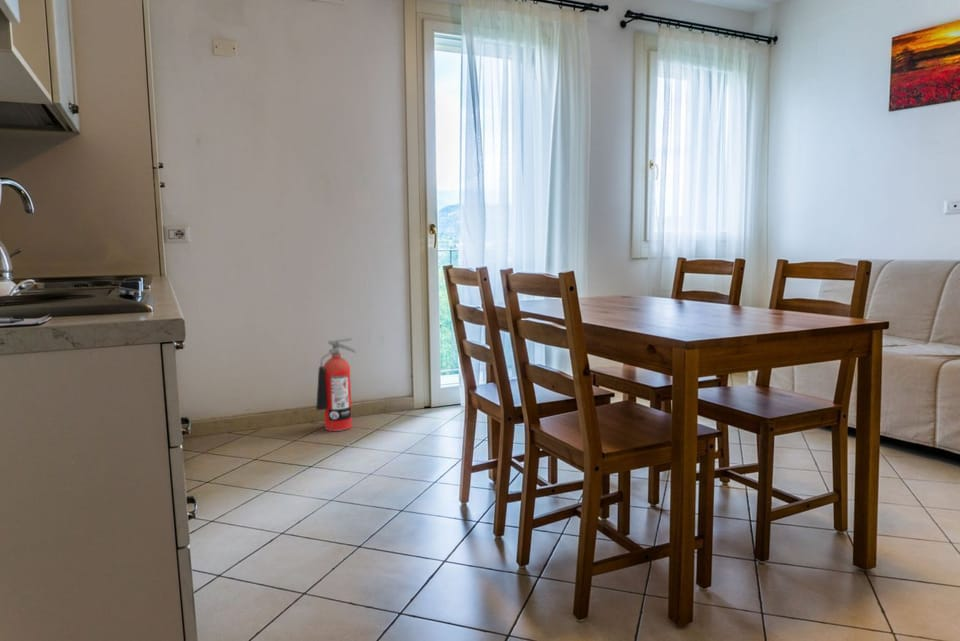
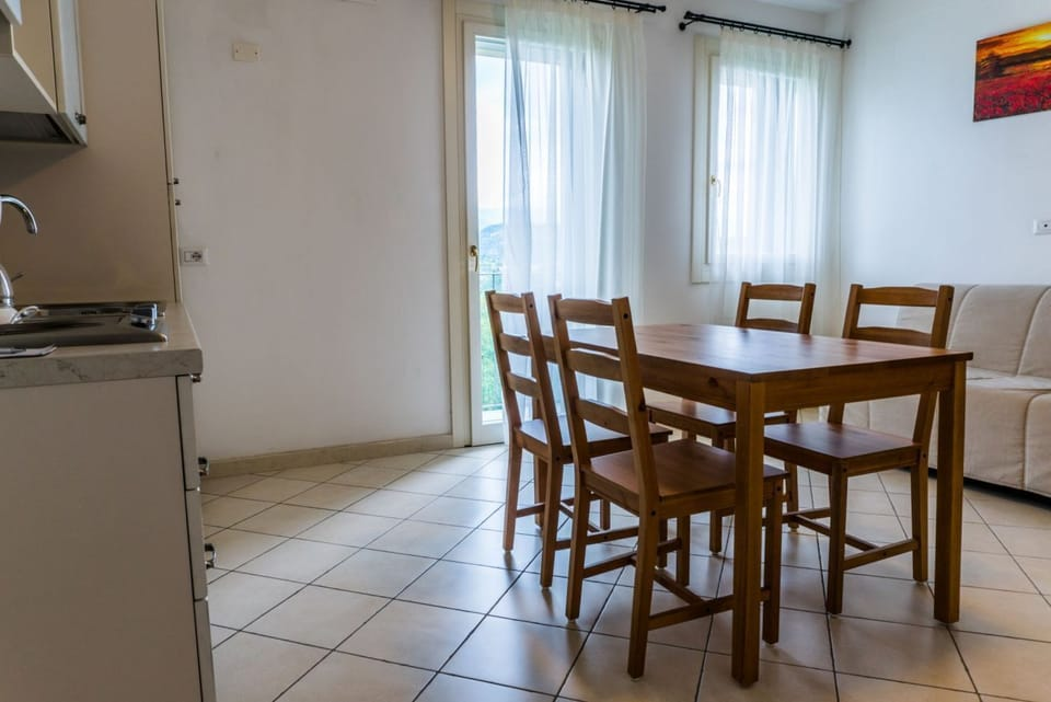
- fire extinguisher [315,336,357,432]
